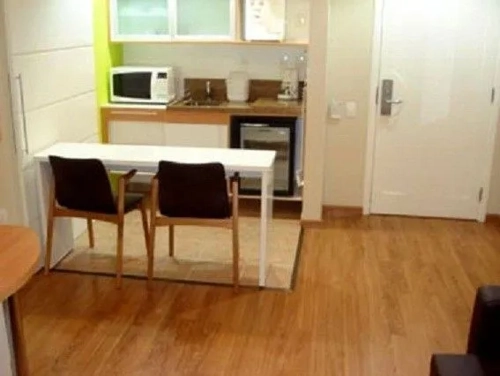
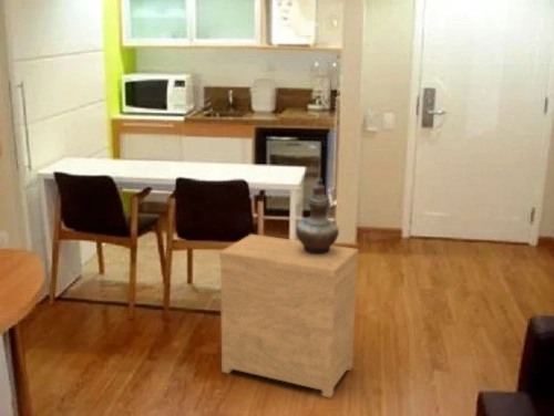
+ side table [218,233,359,398]
+ decorative vase [295,177,340,254]
